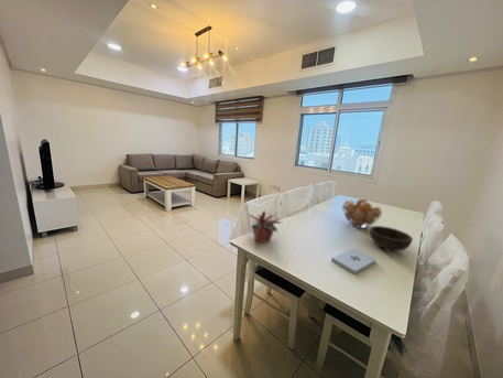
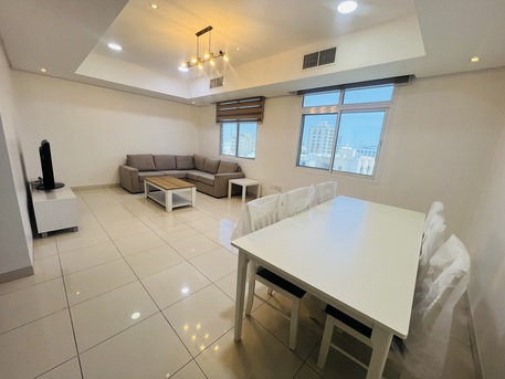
- potted plant [247,208,284,244]
- bowl [369,225,414,252]
- notepad [330,248,376,274]
- fruit basket [341,197,383,229]
